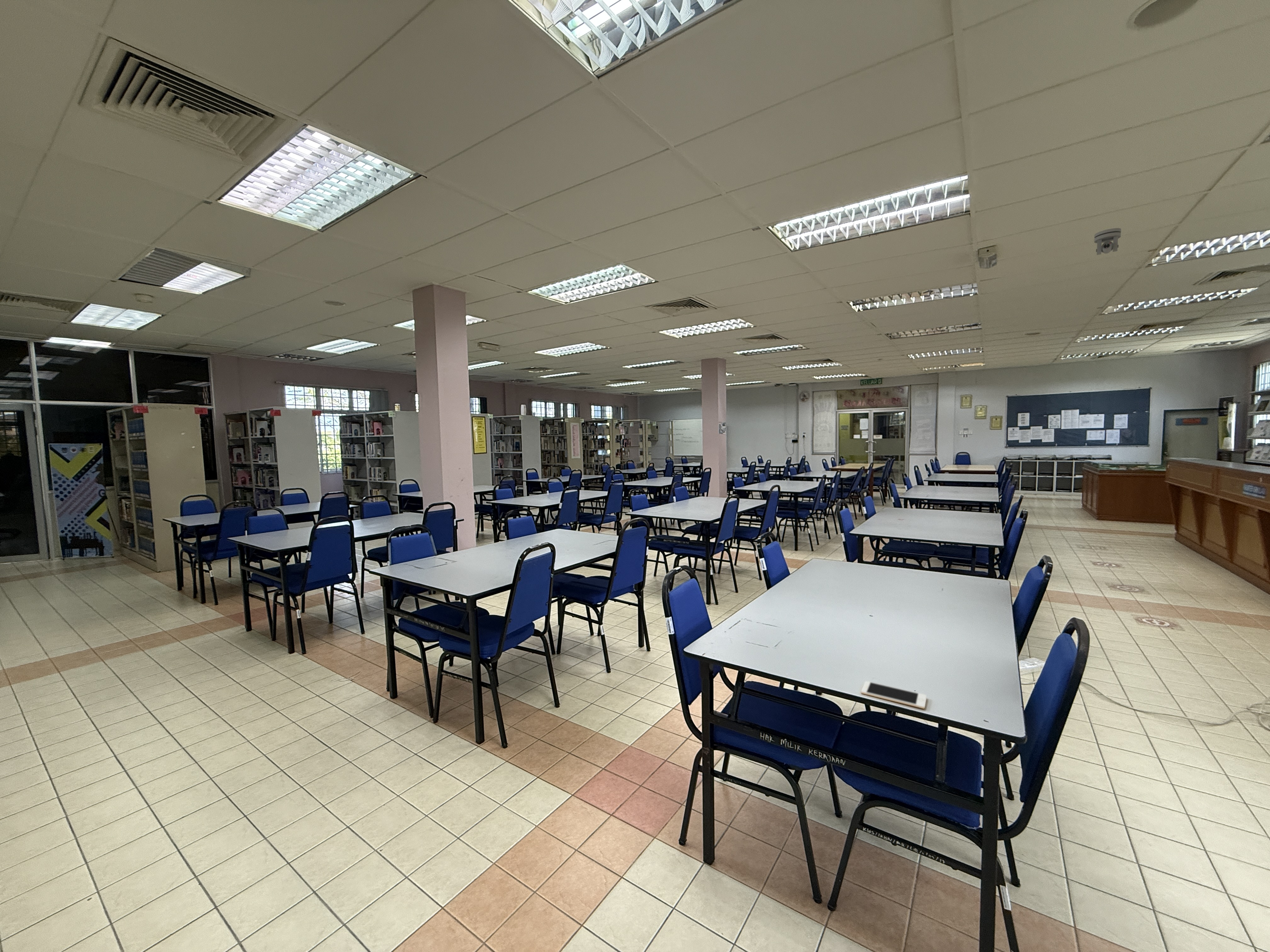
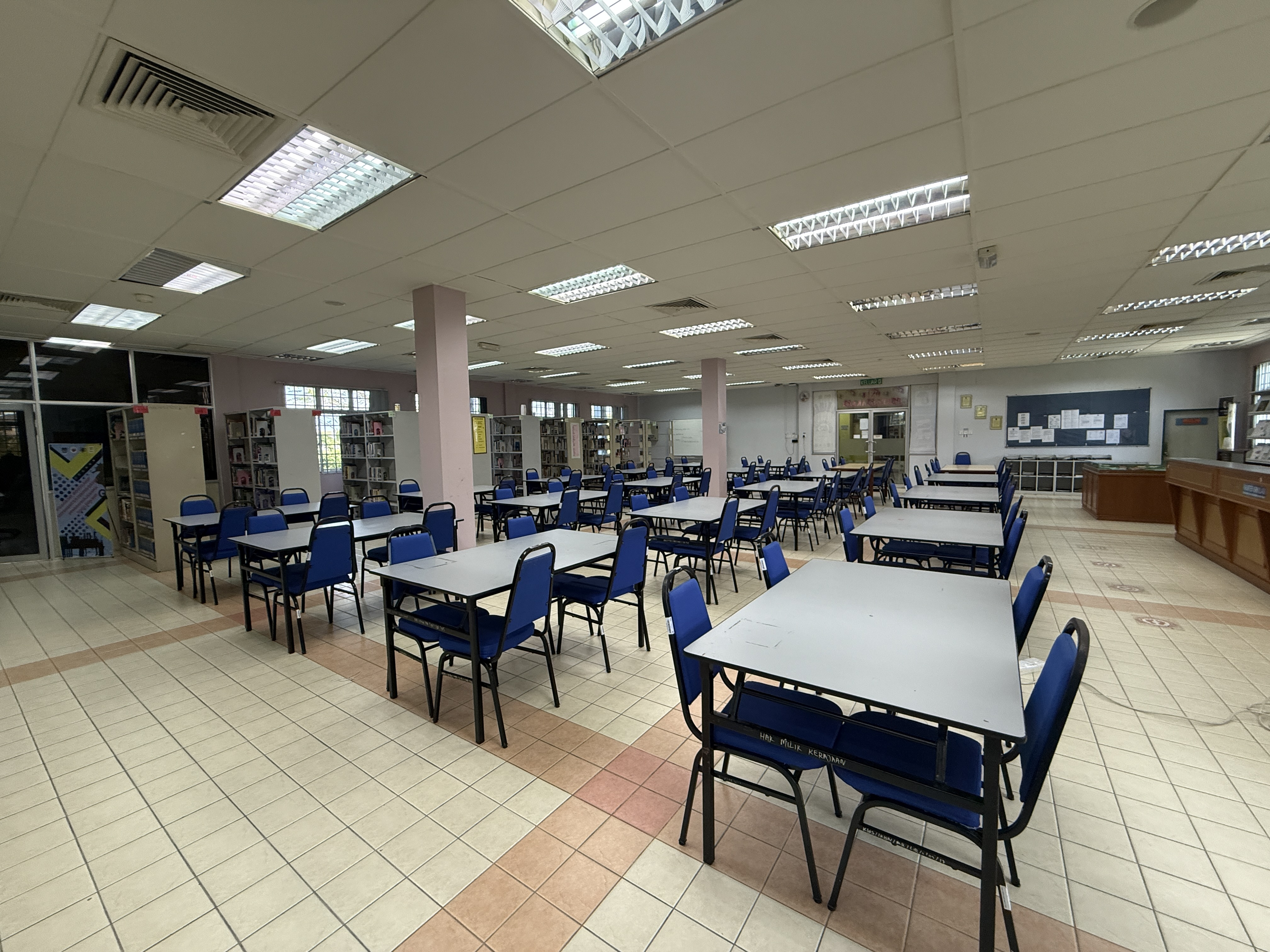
- security camera [1094,228,1122,255]
- cell phone [861,681,927,709]
